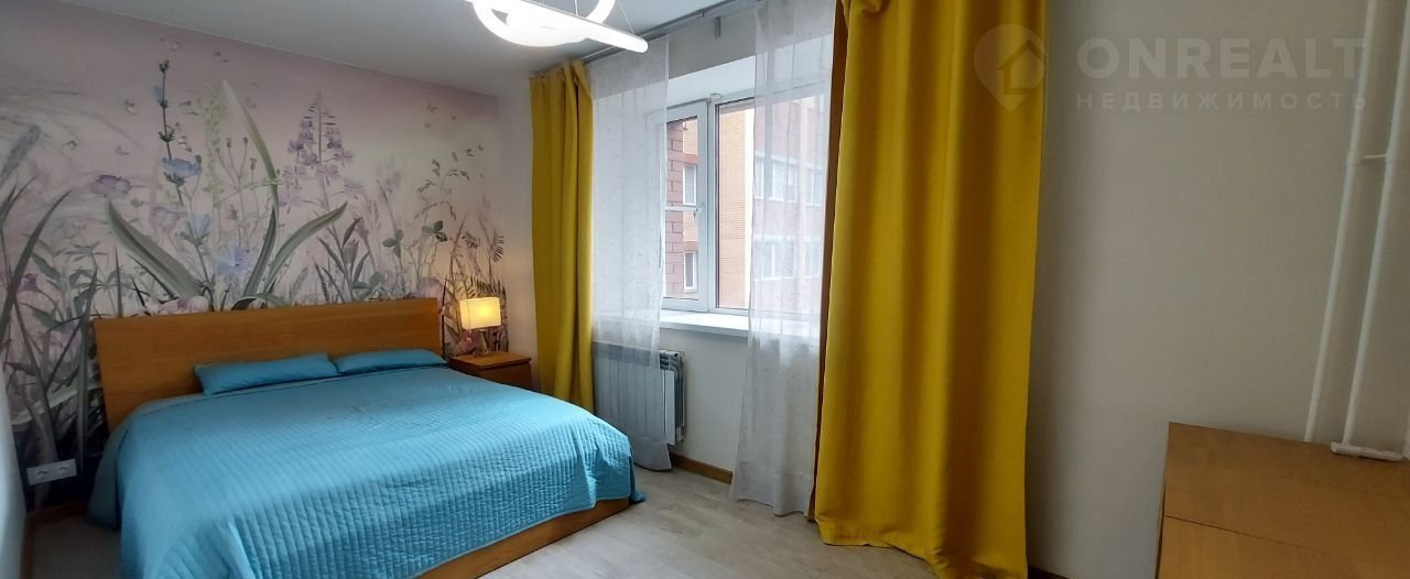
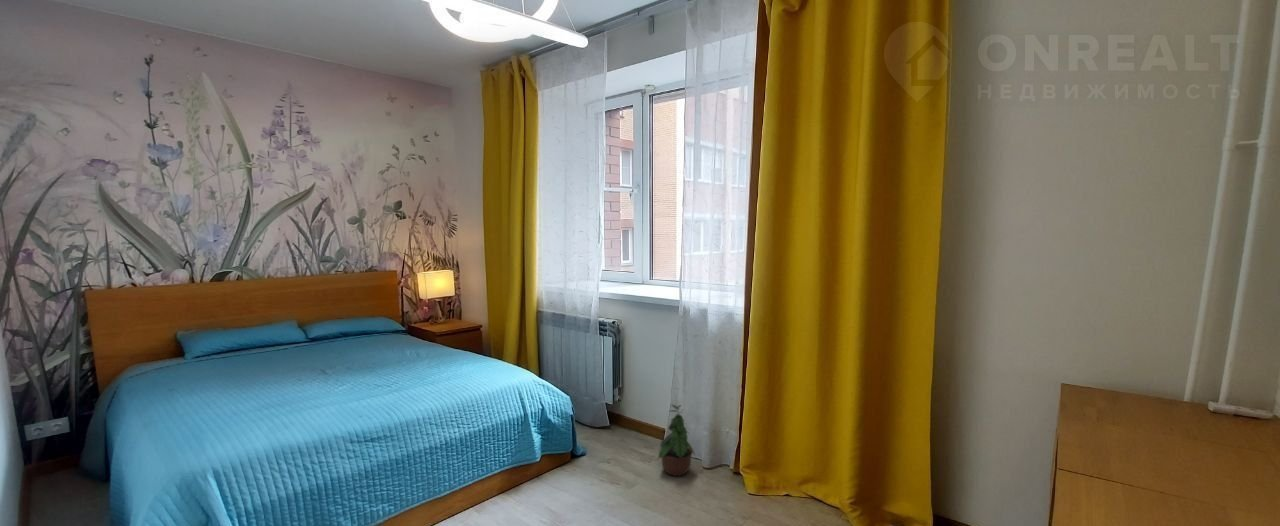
+ potted plant [657,403,697,477]
